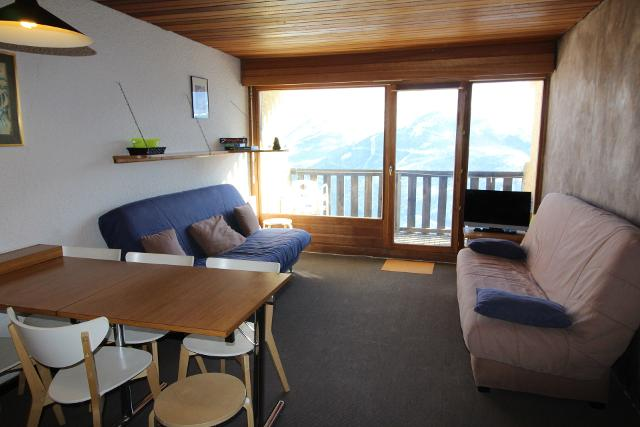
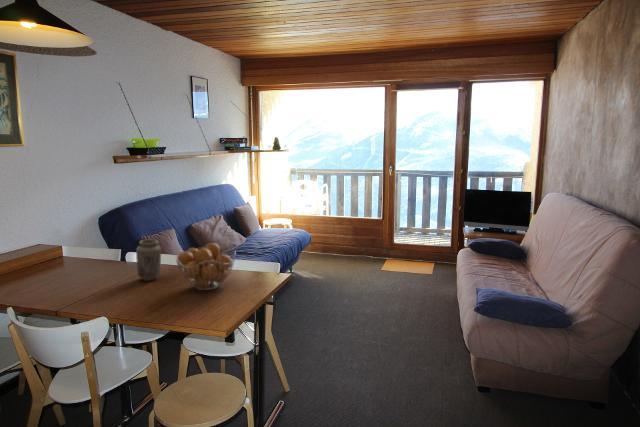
+ fruit basket [174,242,237,291]
+ vase [135,239,162,282]
